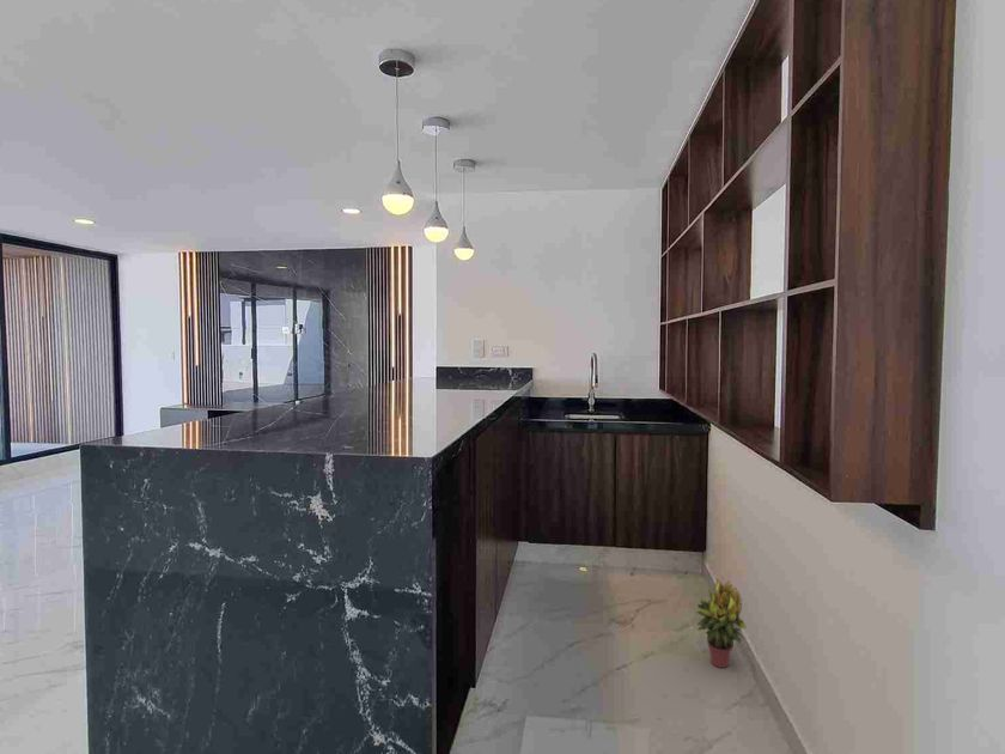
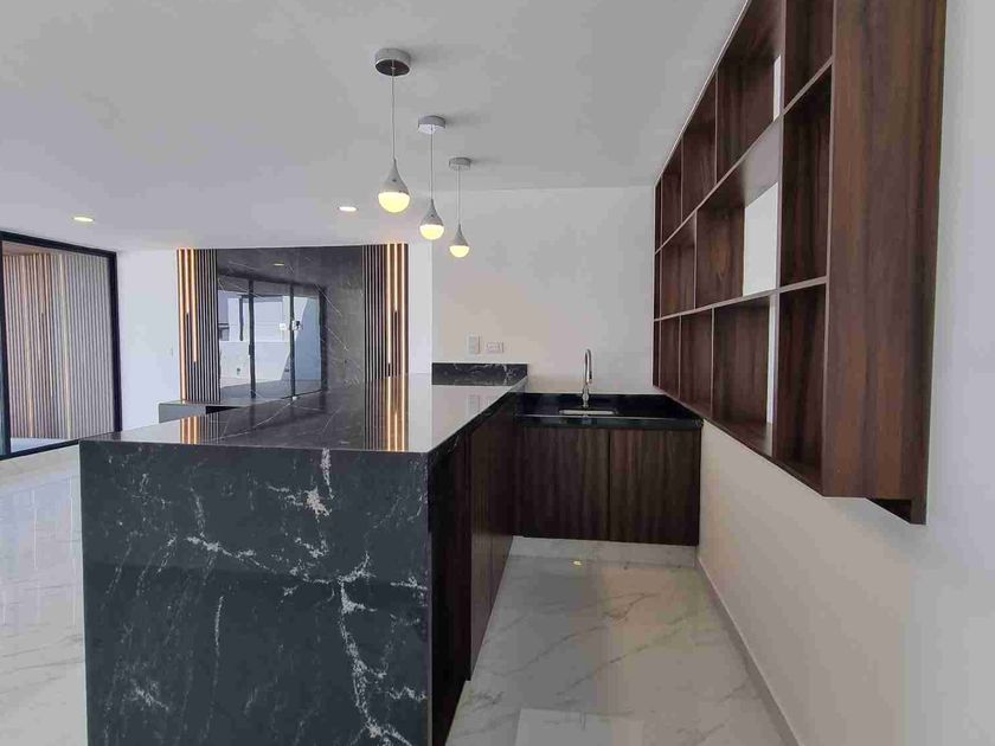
- potted plant [695,578,748,669]
